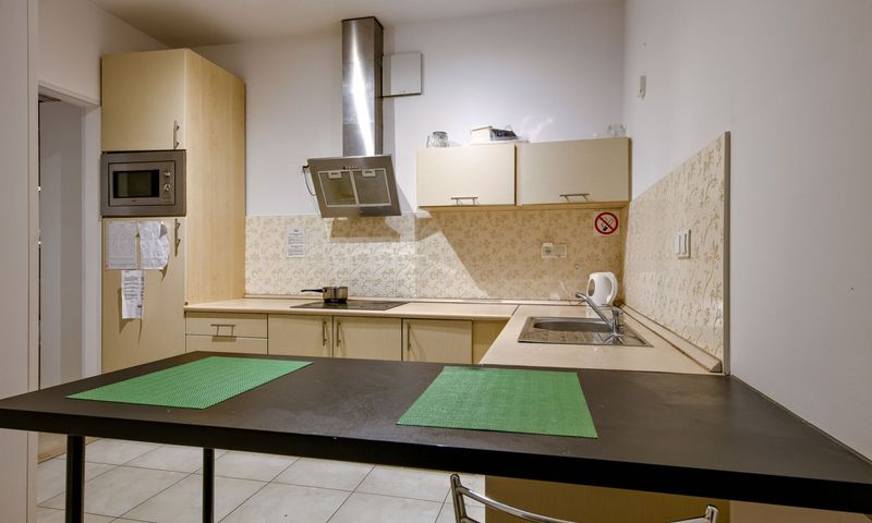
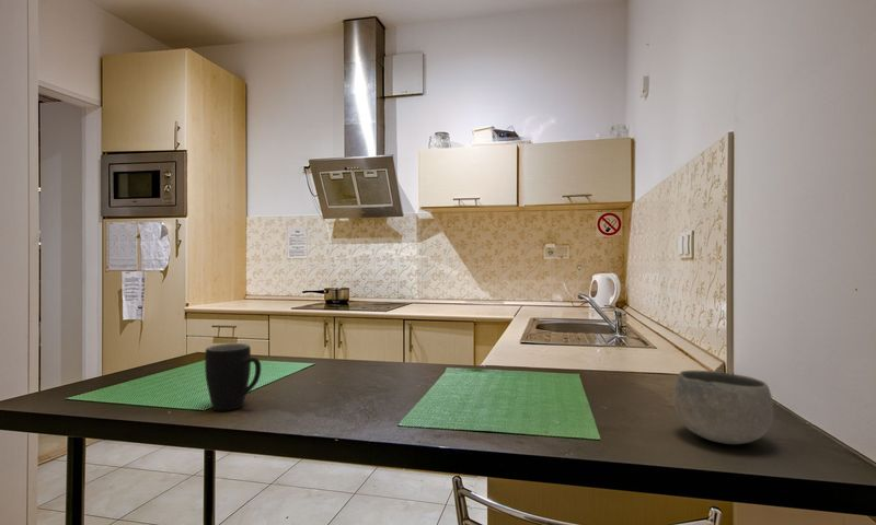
+ bowl [671,370,774,445]
+ mug [204,342,262,411]
